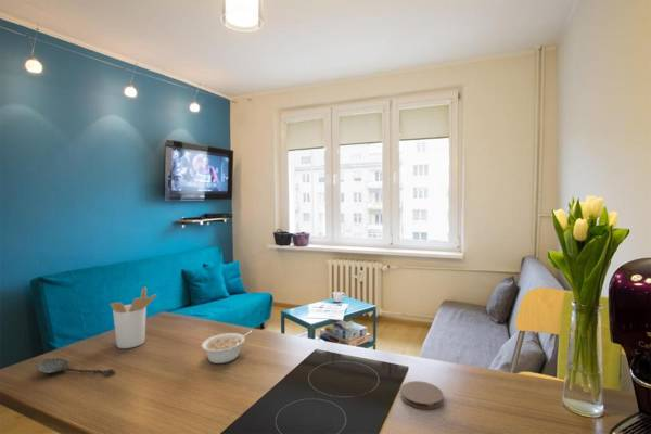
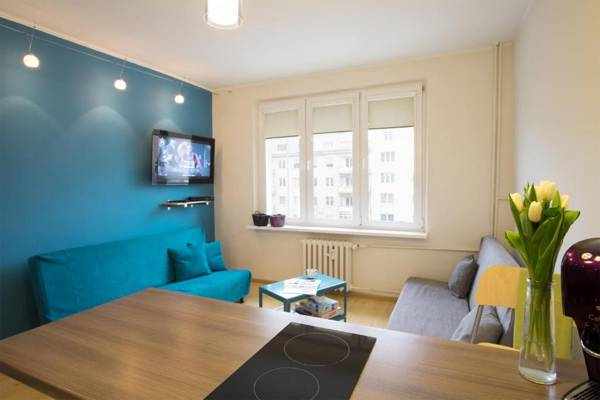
- utensil holder [108,286,157,349]
- legume [201,330,253,365]
- coaster [399,380,444,410]
- spoon [35,357,116,376]
